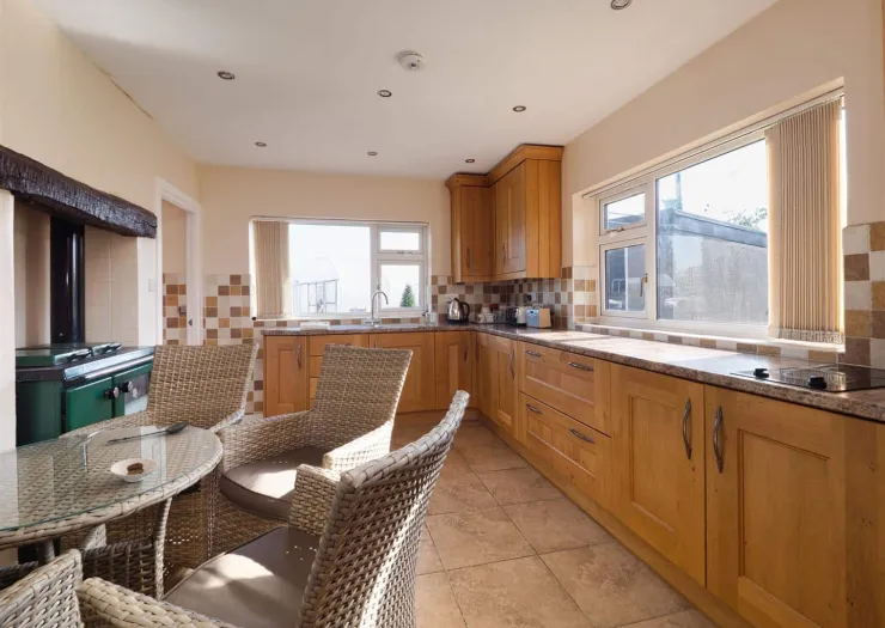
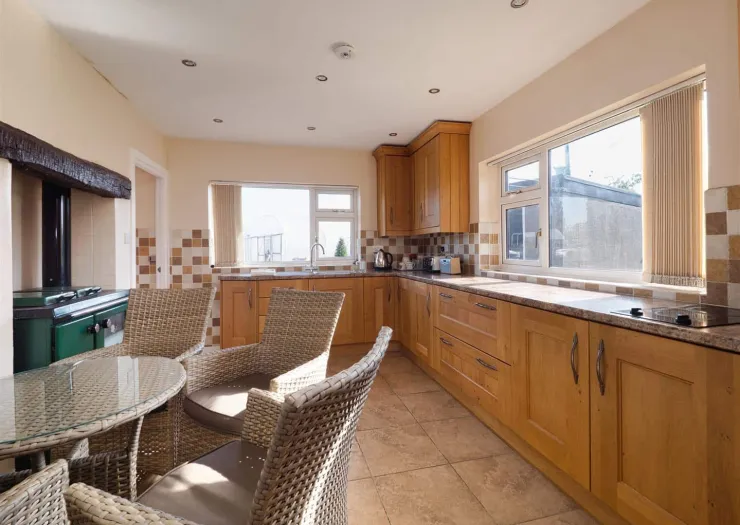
- spoon [105,420,190,444]
- saucer [109,457,159,483]
